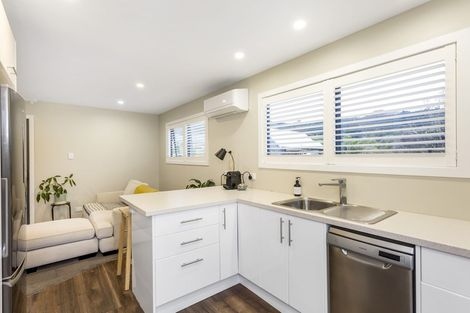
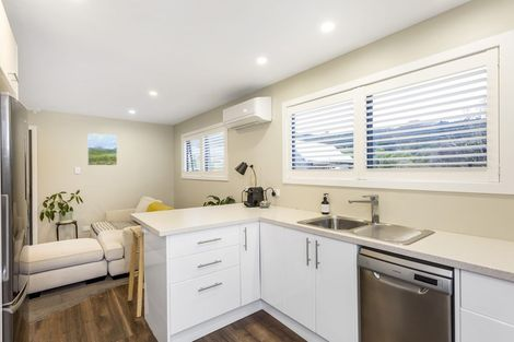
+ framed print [86,132,118,166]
